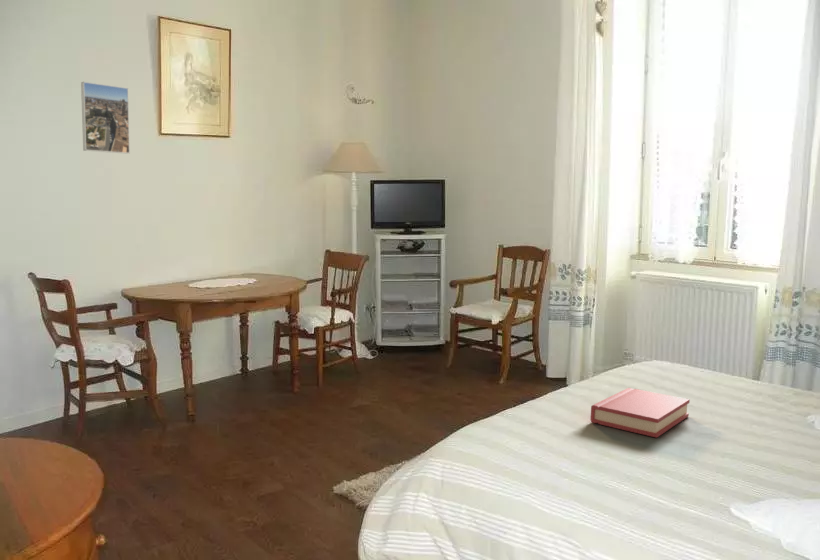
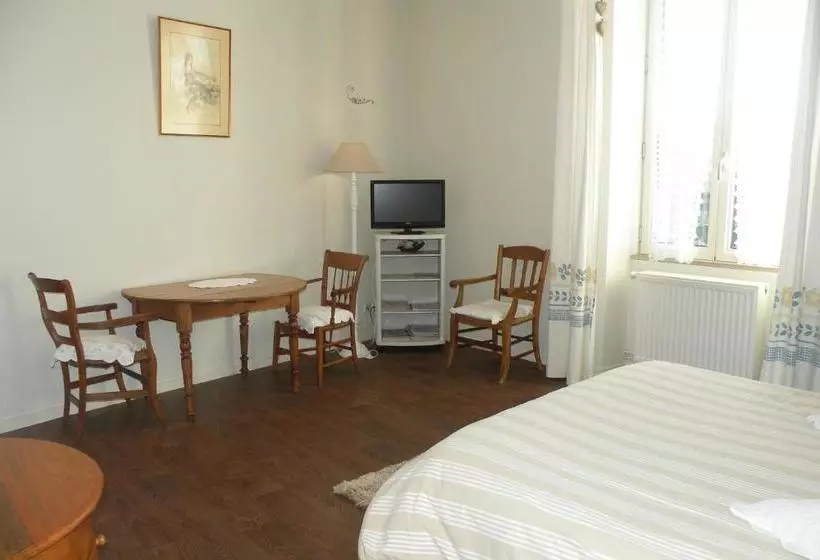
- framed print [80,81,131,155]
- hardback book [589,387,691,439]
